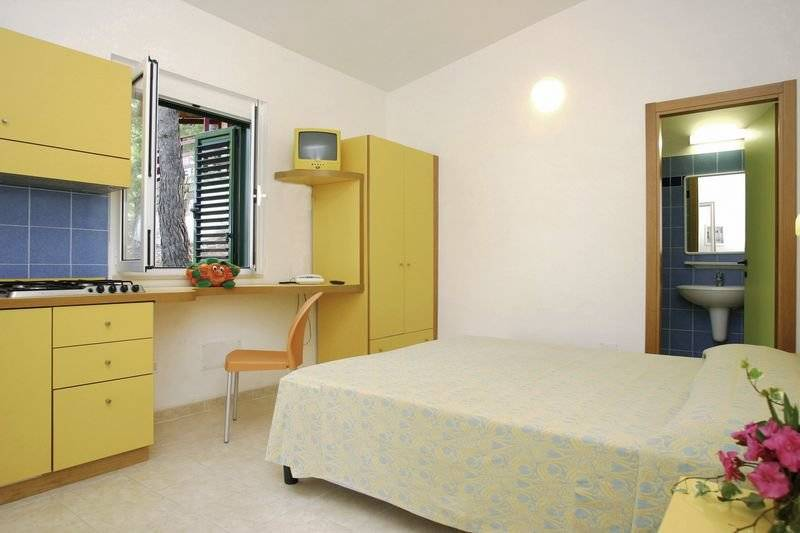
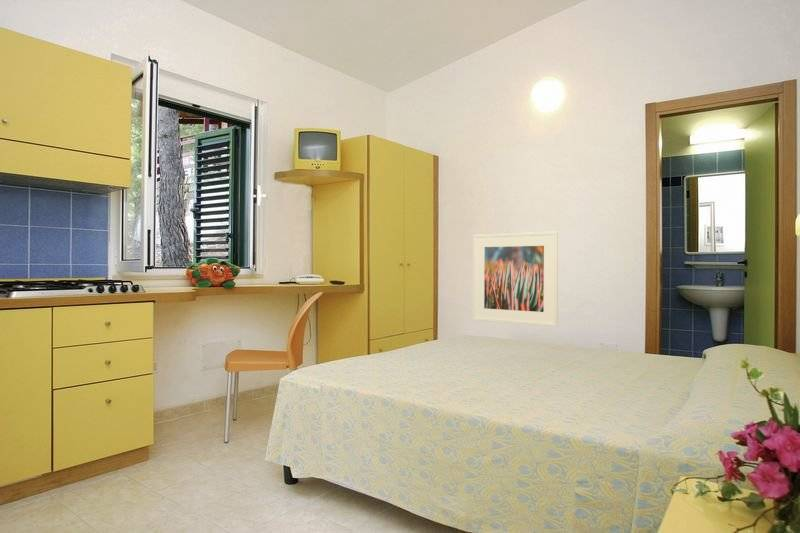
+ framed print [472,231,559,328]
